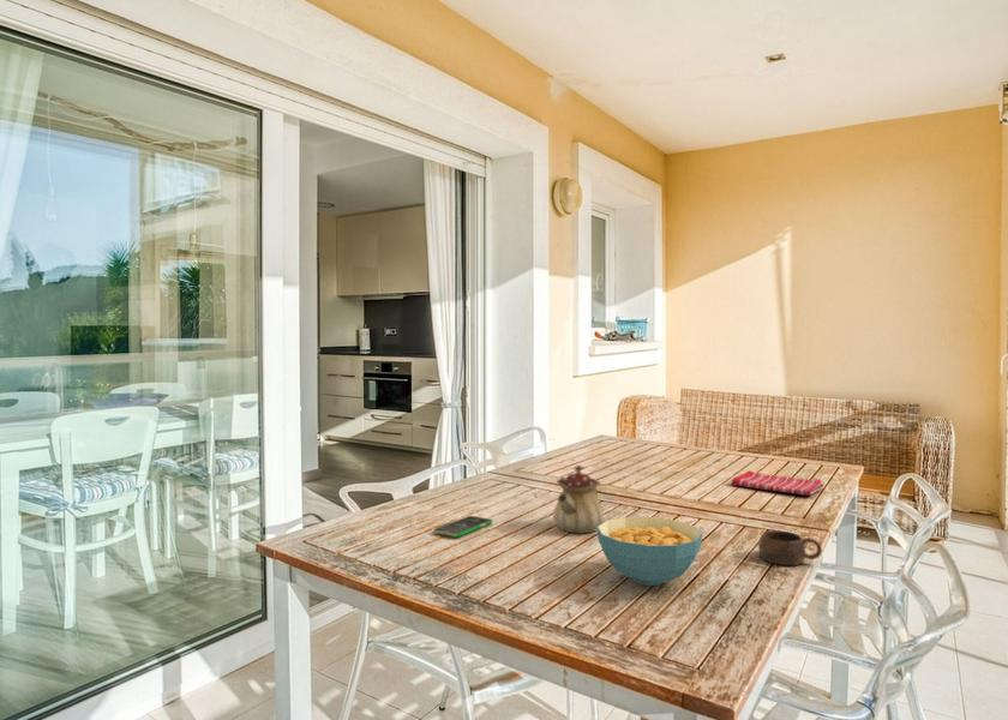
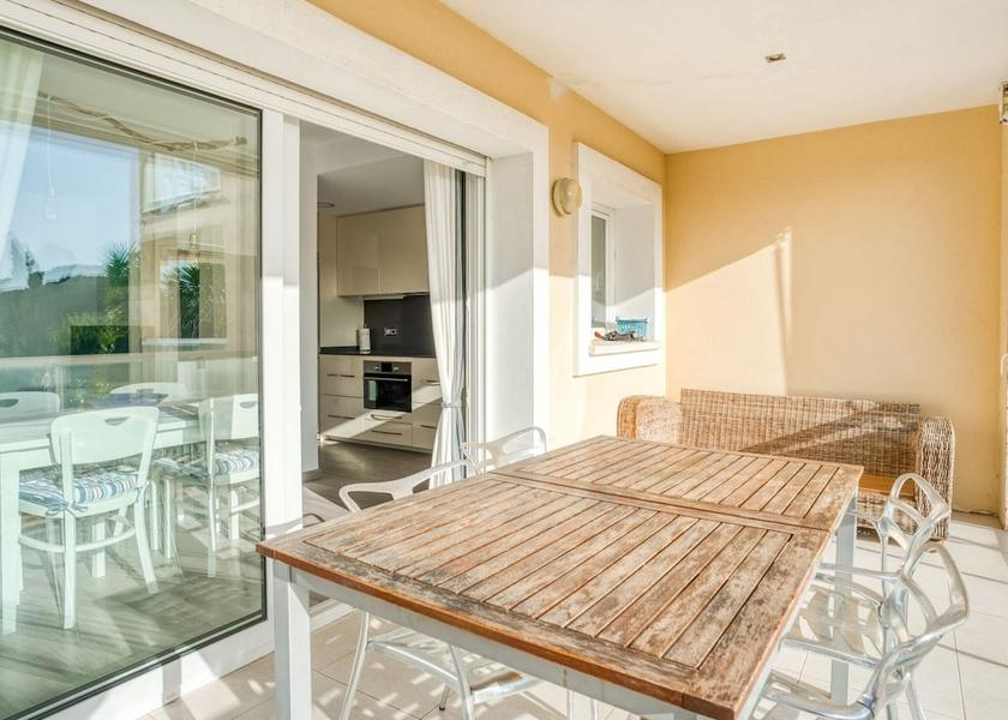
- smartphone [432,515,493,539]
- cereal bowl [596,516,703,587]
- dish towel [731,469,826,497]
- cup [757,529,823,566]
- teapot [552,464,605,534]
